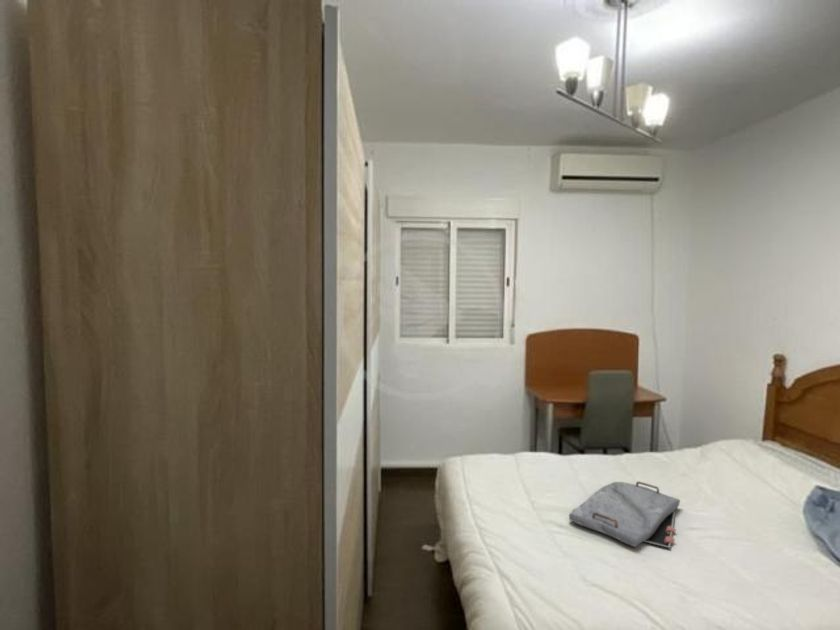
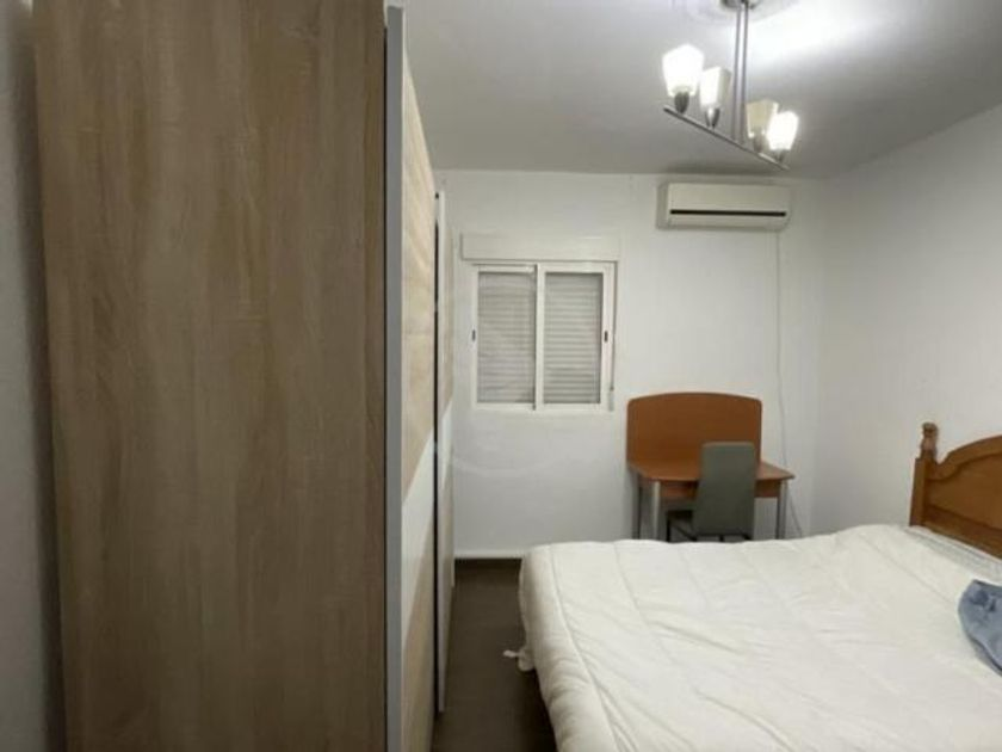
- serving tray [568,481,681,549]
